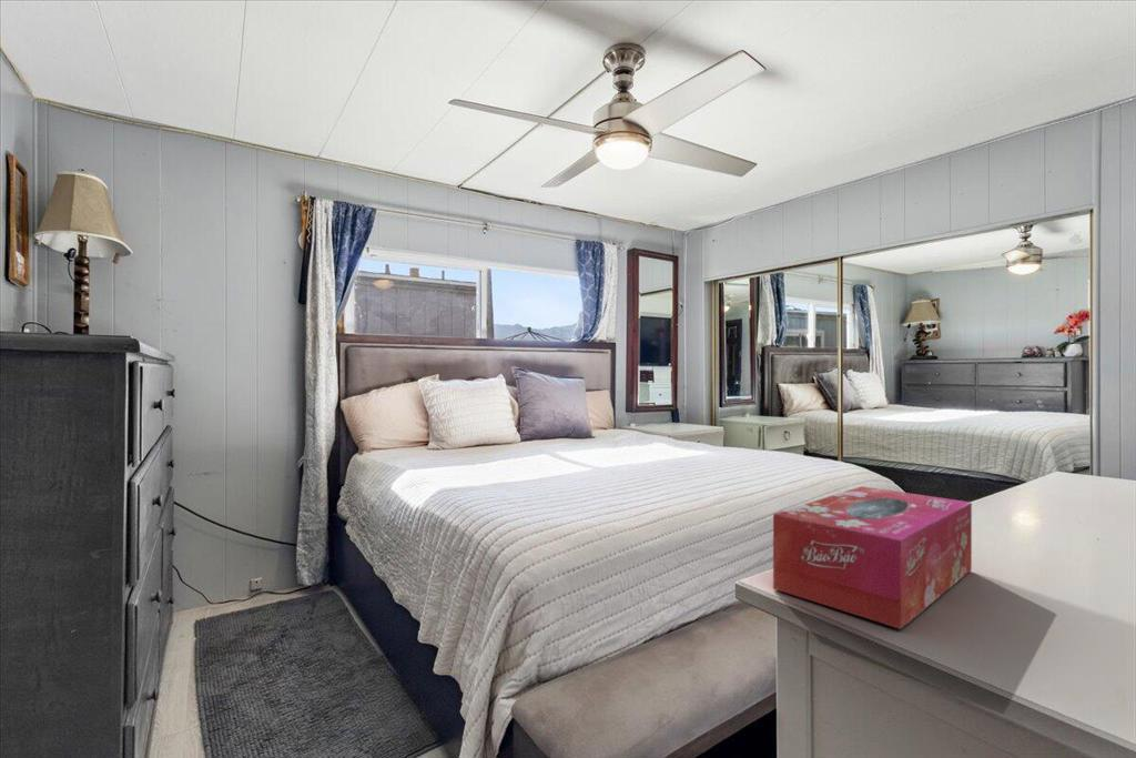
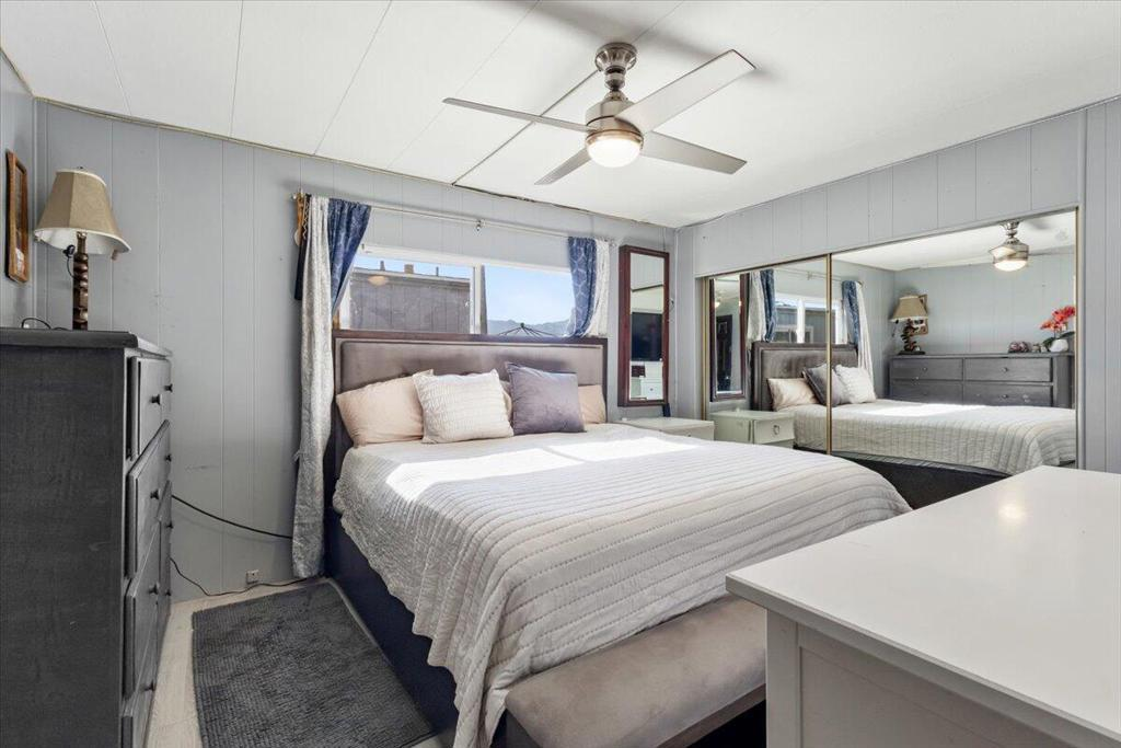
- tissue box [772,485,973,630]
